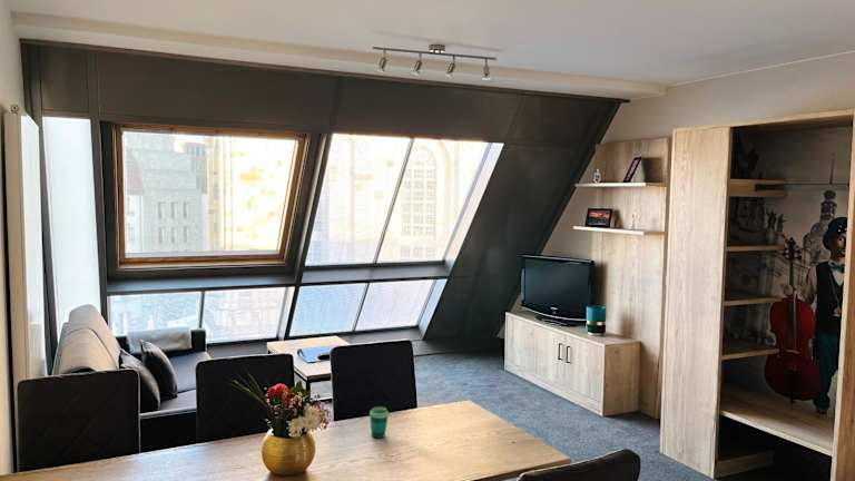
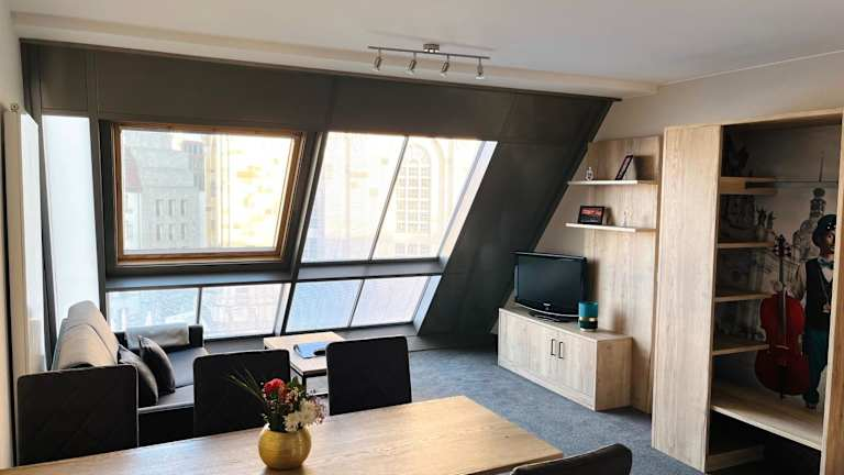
- cup [368,405,390,439]
